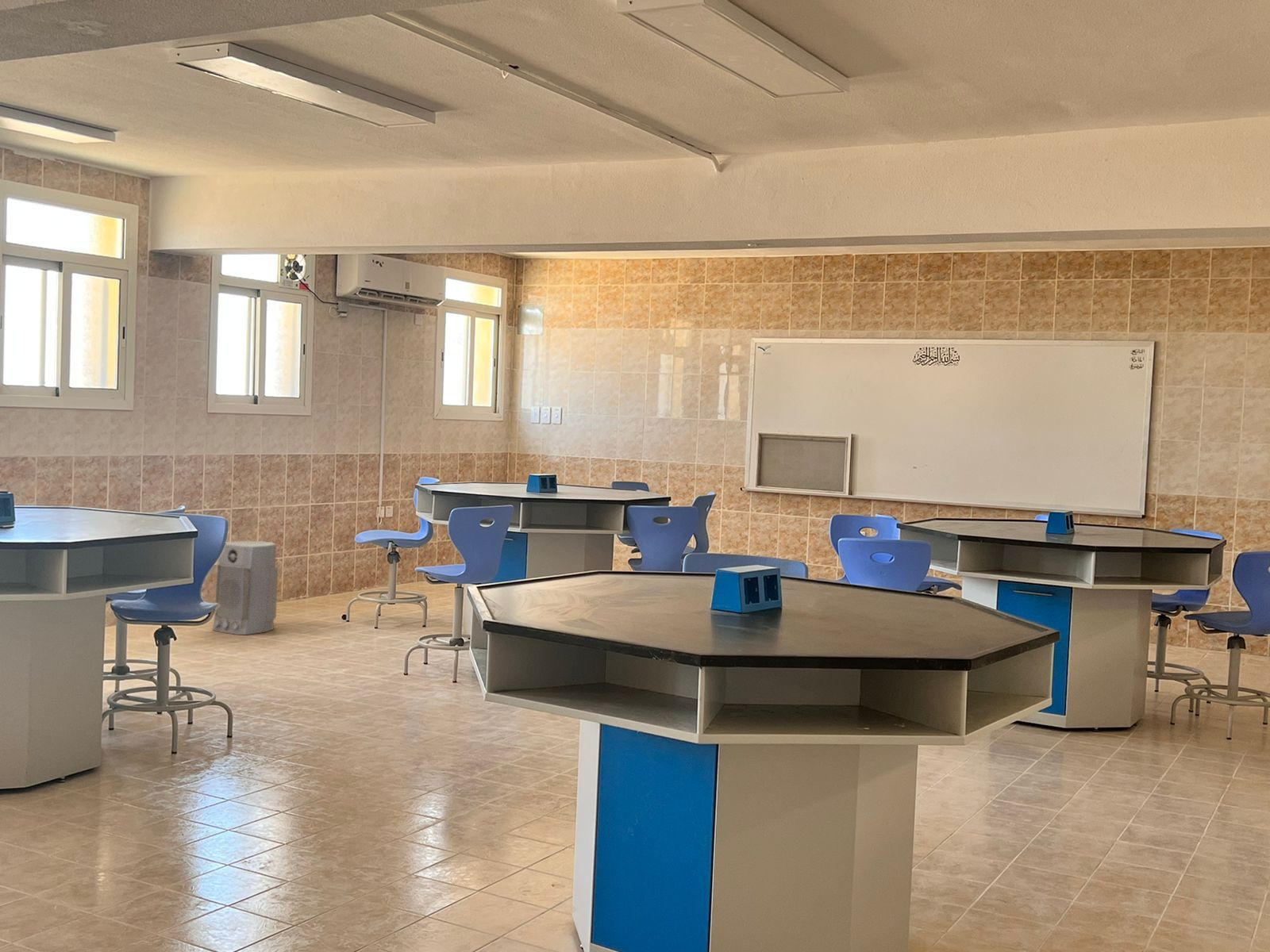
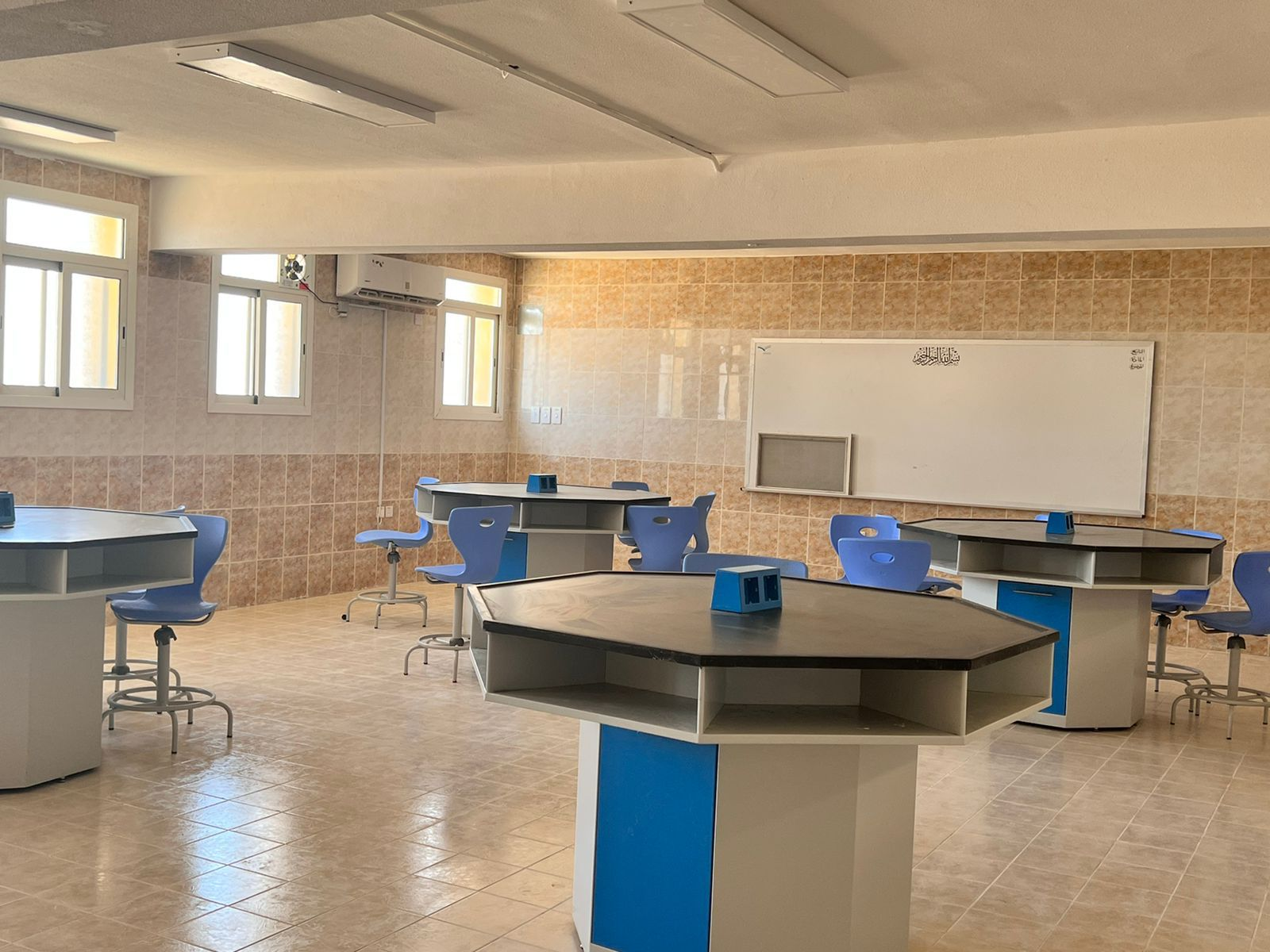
- air purifier [212,540,279,635]
